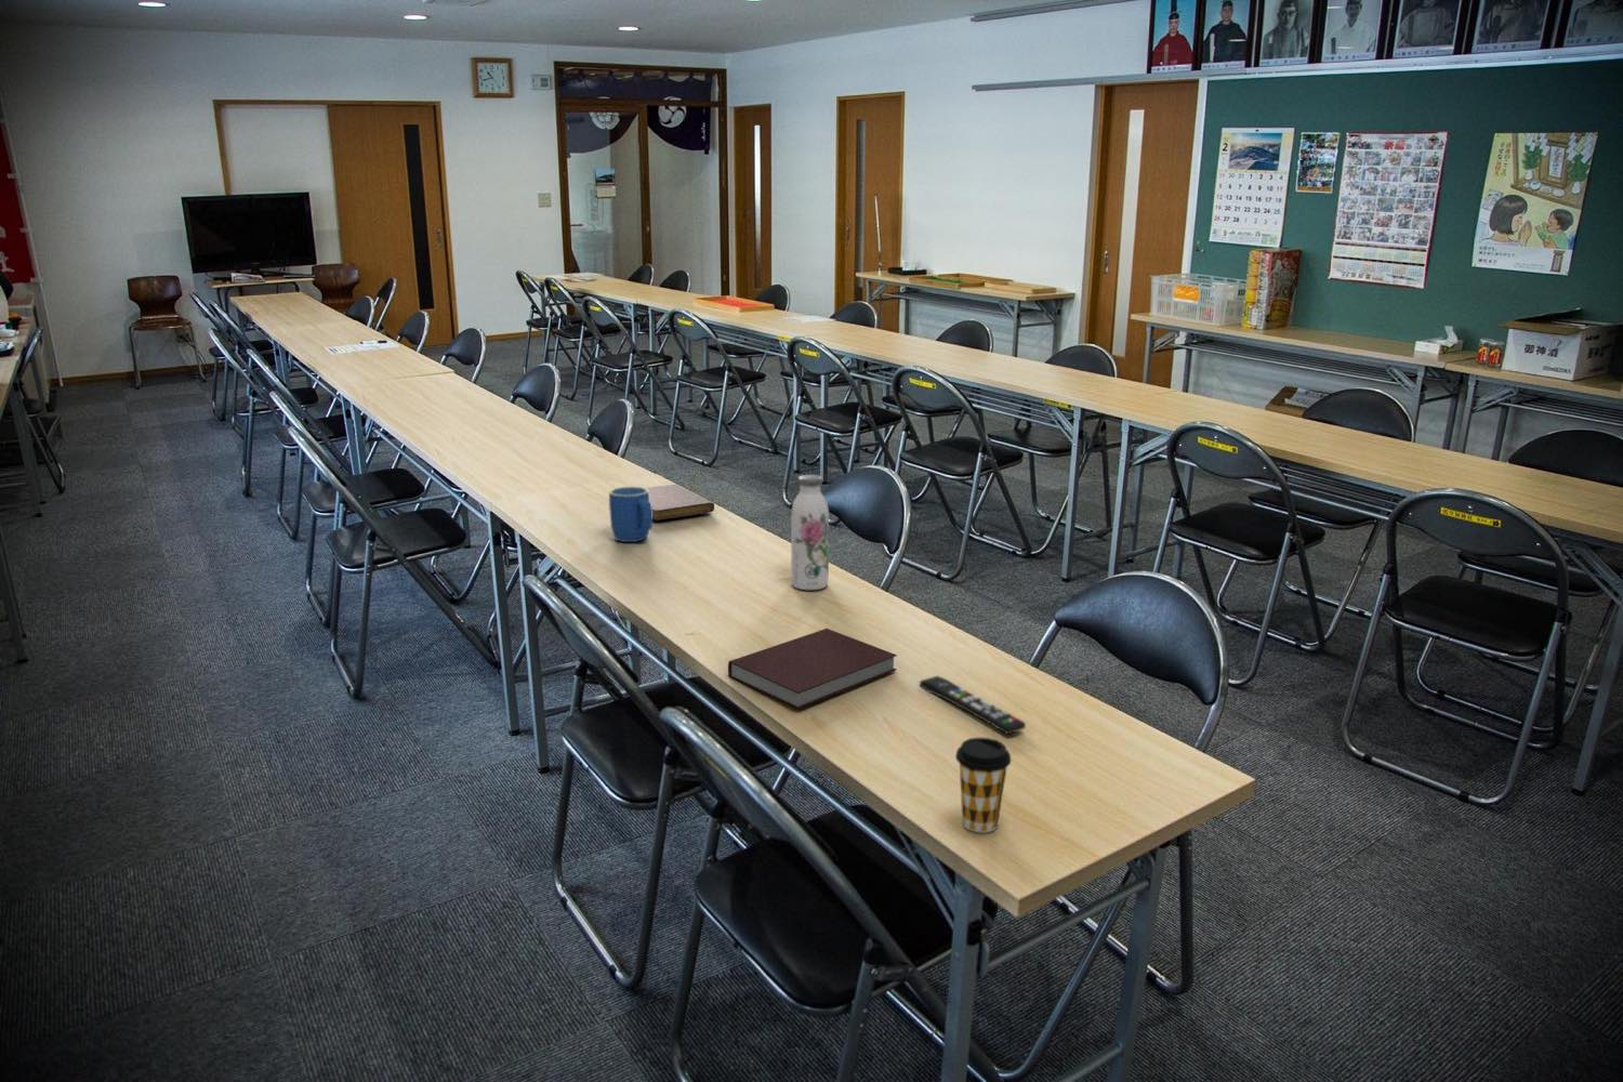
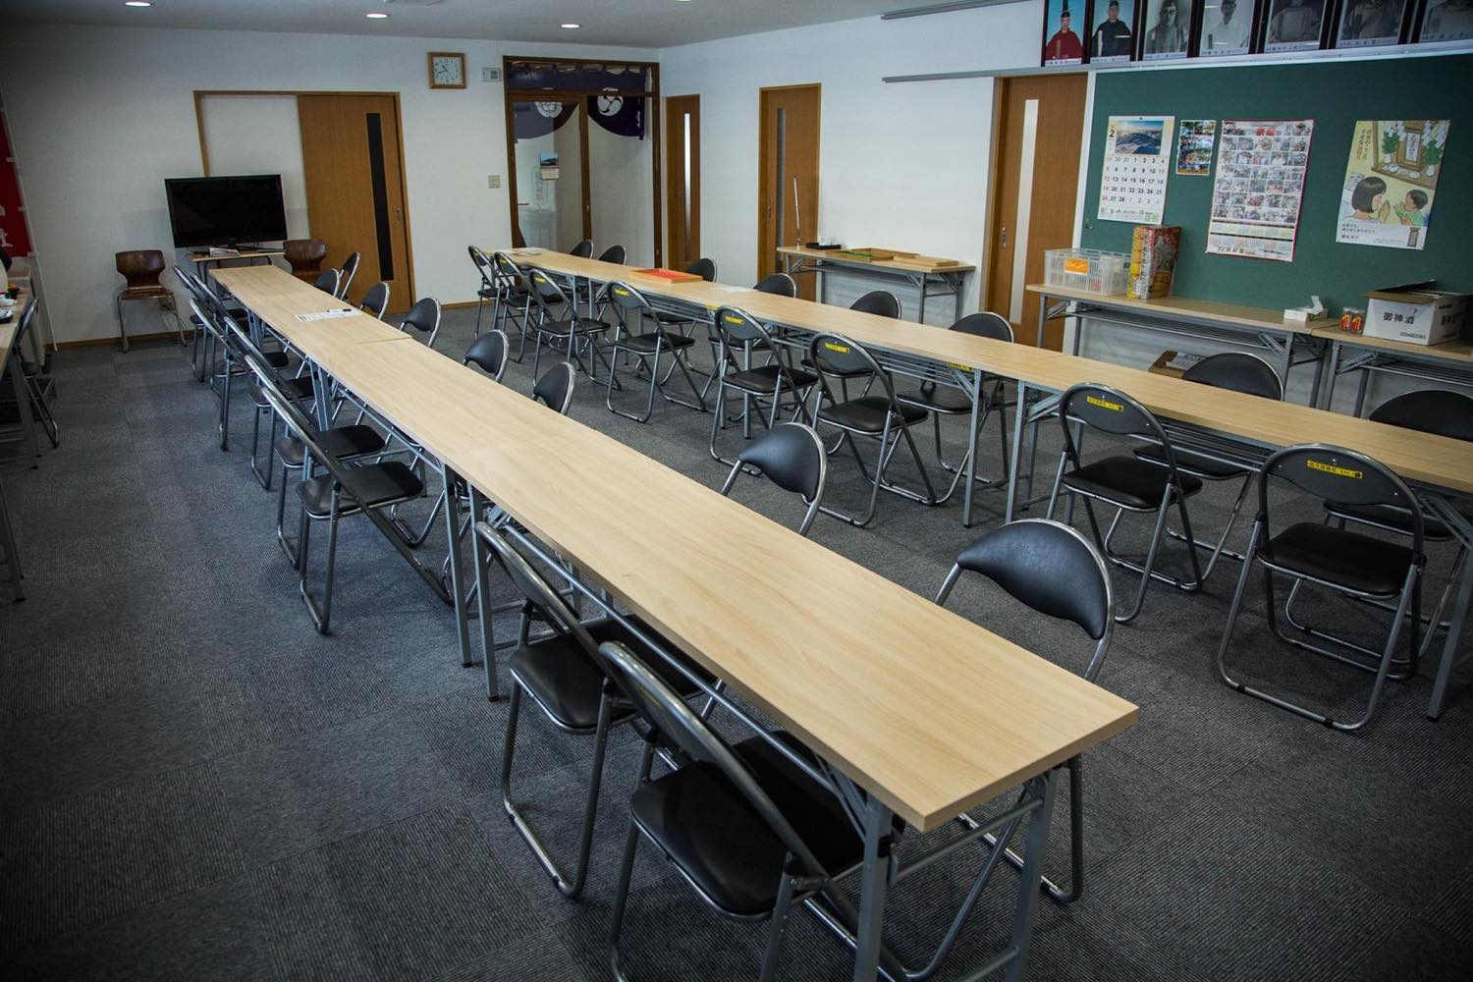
- water bottle [790,473,830,591]
- notebook [644,484,715,522]
- remote control [919,674,1026,735]
- coffee cup [954,737,1012,833]
- notebook [727,628,898,710]
- mug [609,485,653,543]
